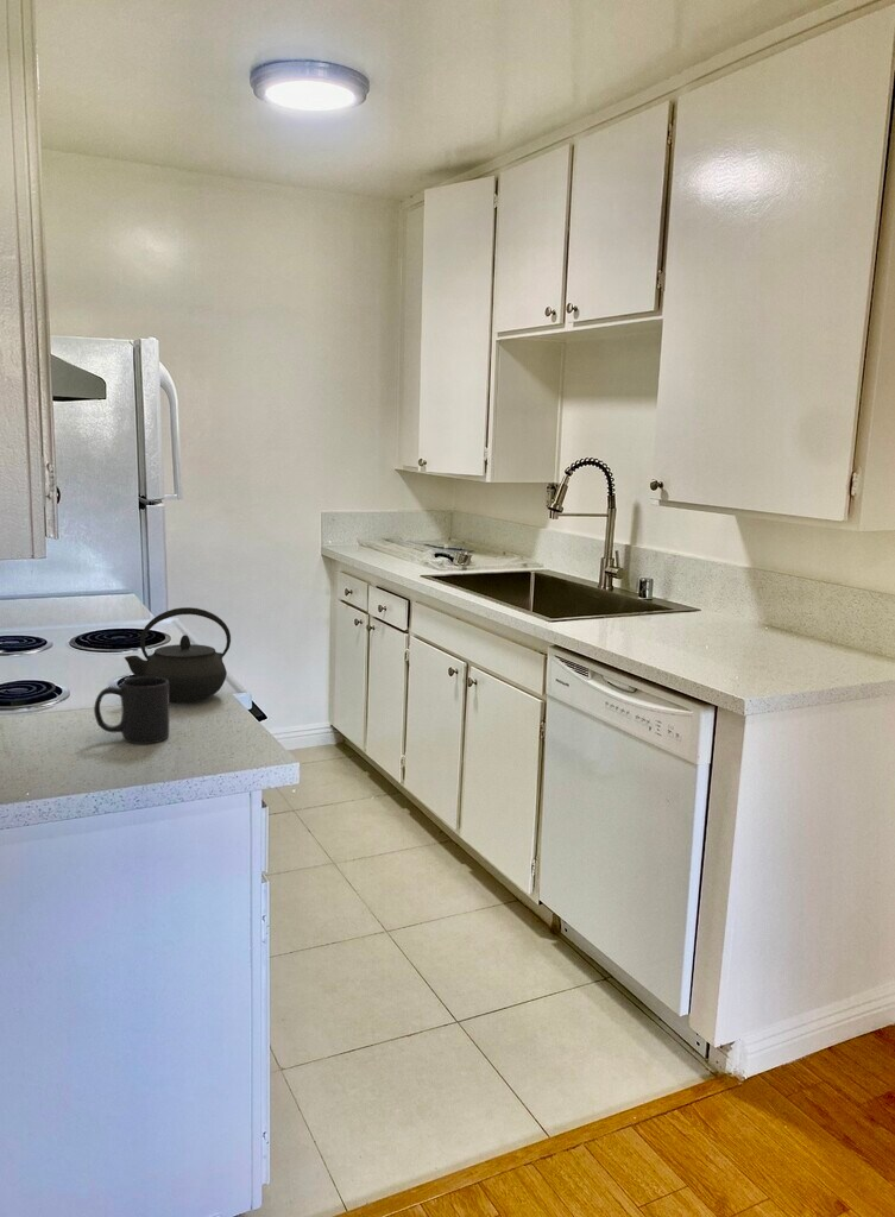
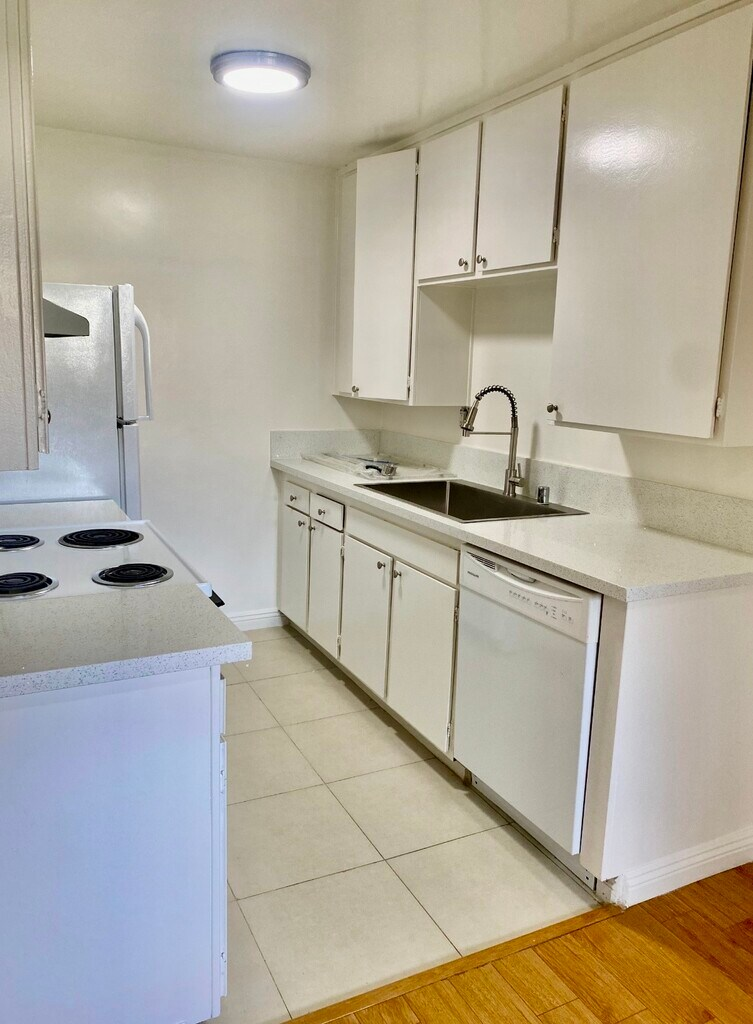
- mug [93,676,170,745]
- kettle [124,606,232,705]
